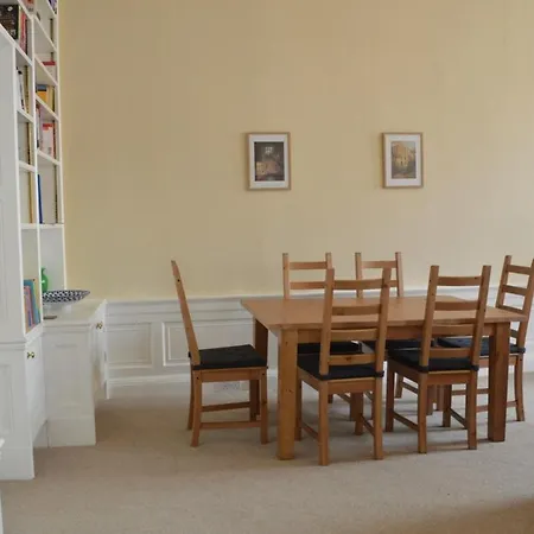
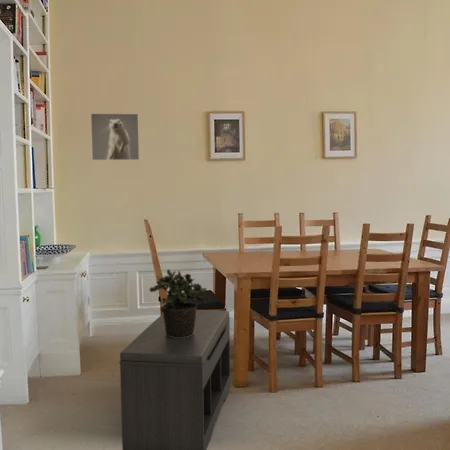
+ potted plant [148,268,208,338]
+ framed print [90,112,140,161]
+ bench [119,309,231,450]
